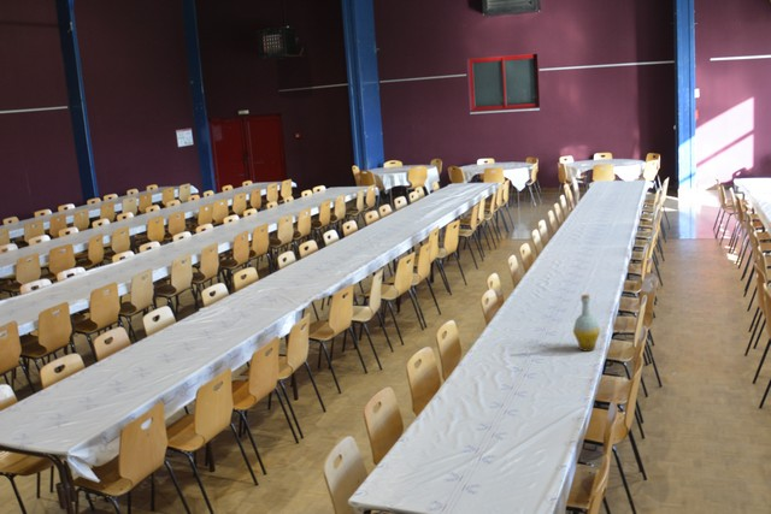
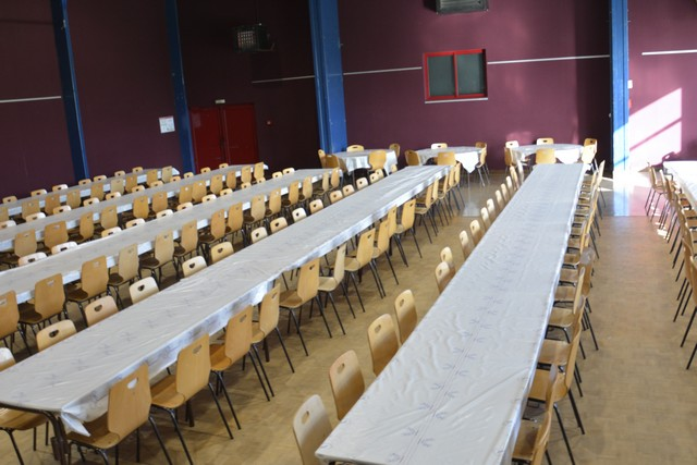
- bottle [572,294,601,353]
